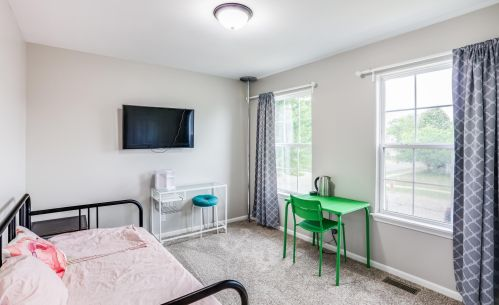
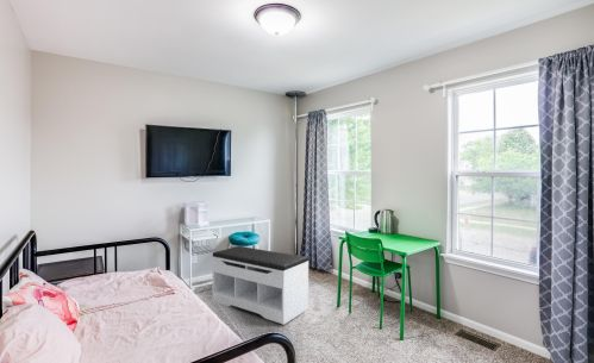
+ bench [211,245,309,326]
